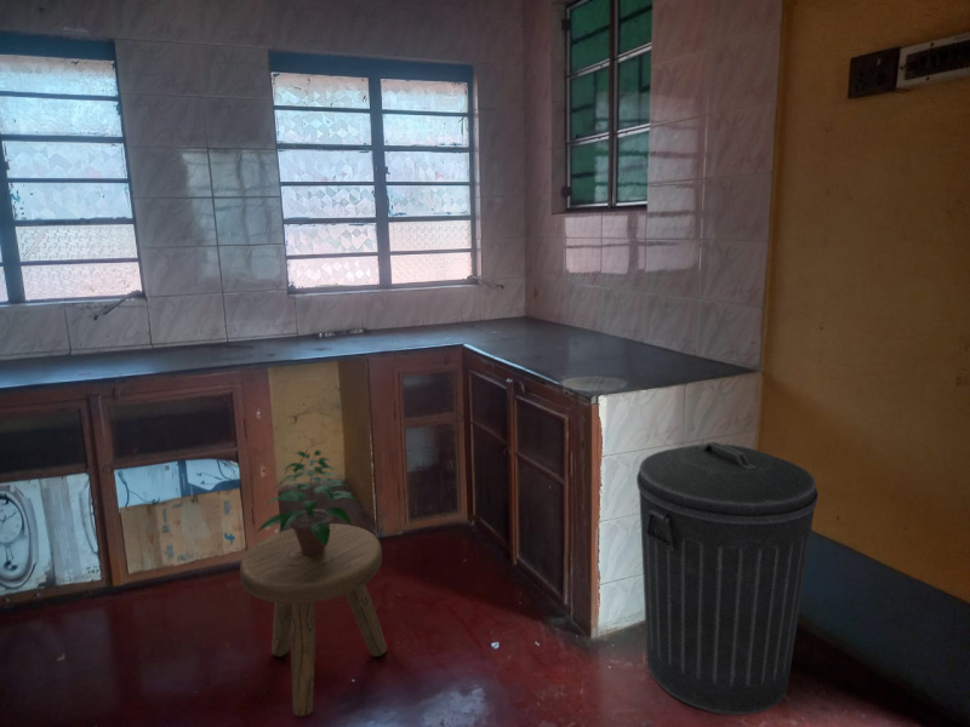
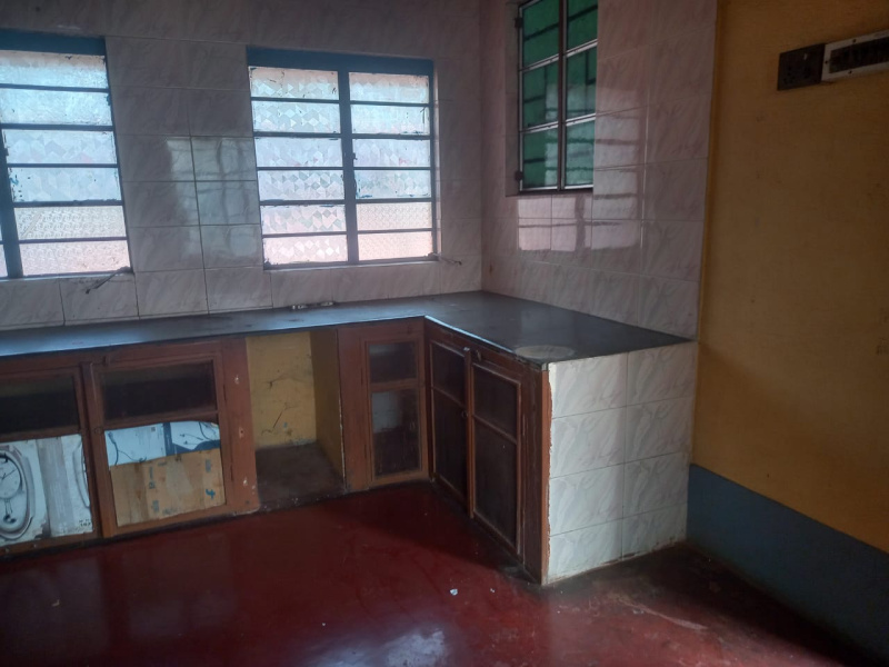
- trash can [635,441,820,716]
- potted plant [256,448,360,554]
- stool [239,522,388,717]
